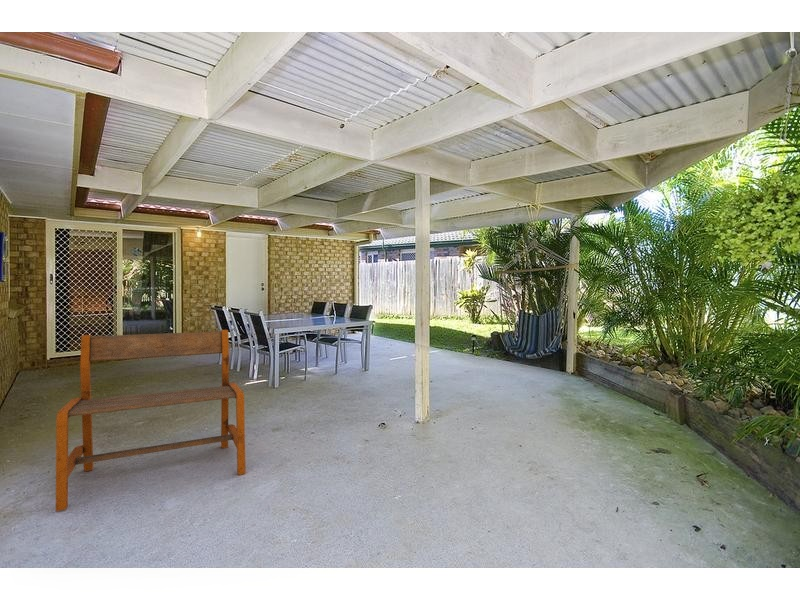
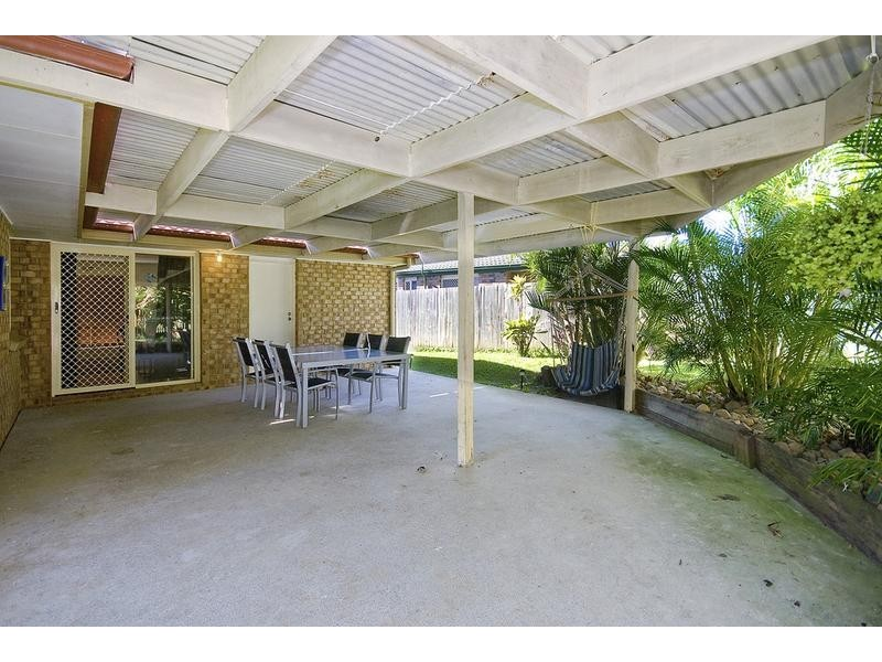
- bench [55,329,246,512]
